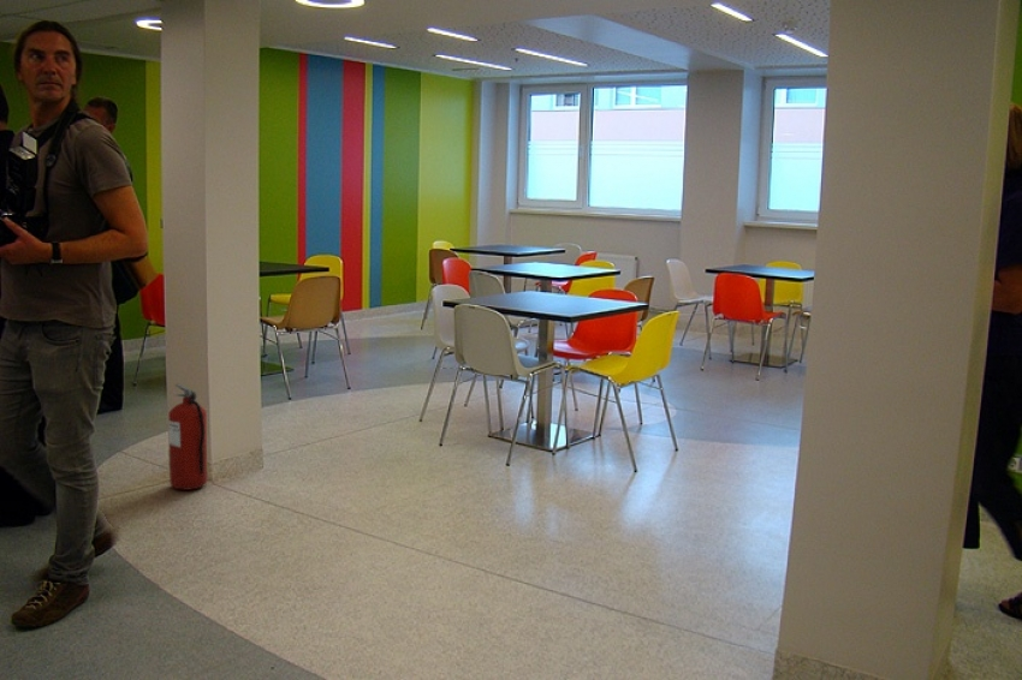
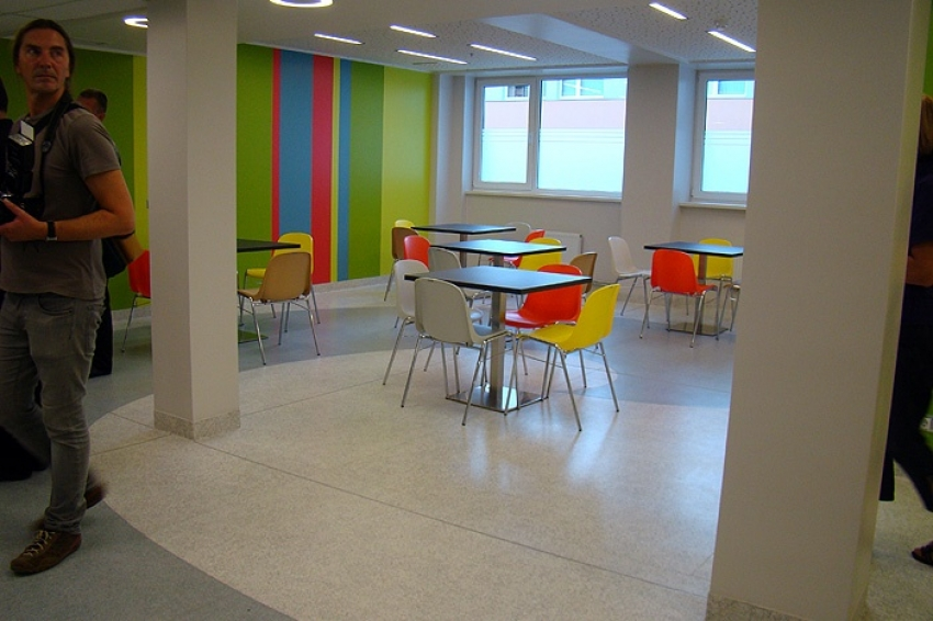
- fire extinguisher [167,383,208,491]
